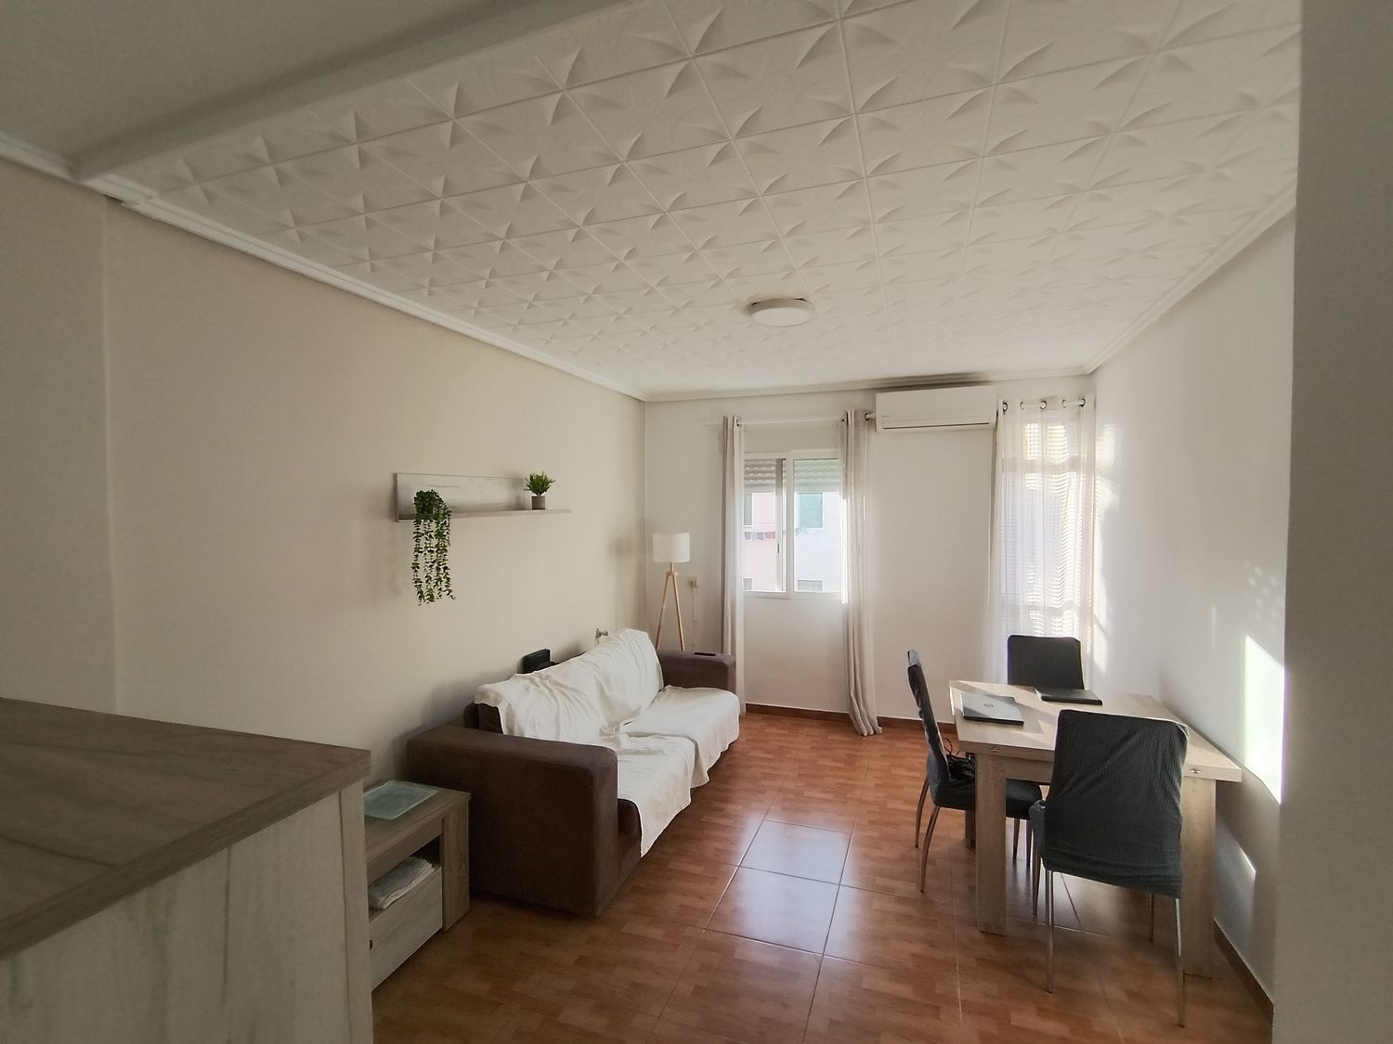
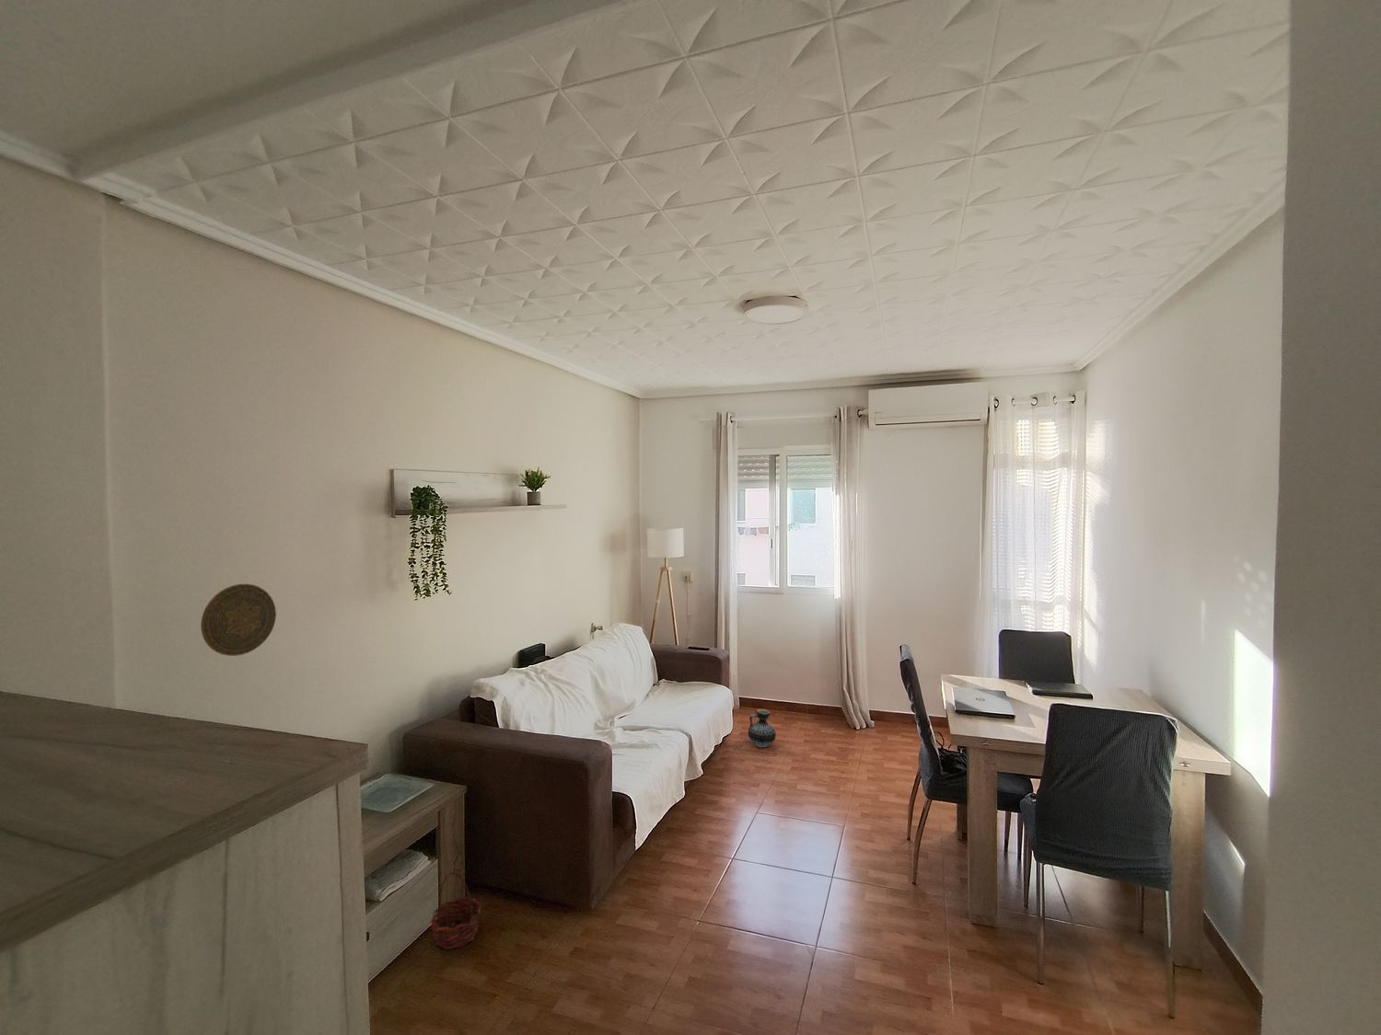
+ ceramic jug [747,709,776,748]
+ decorative plate [200,584,277,657]
+ basket [430,871,483,950]
